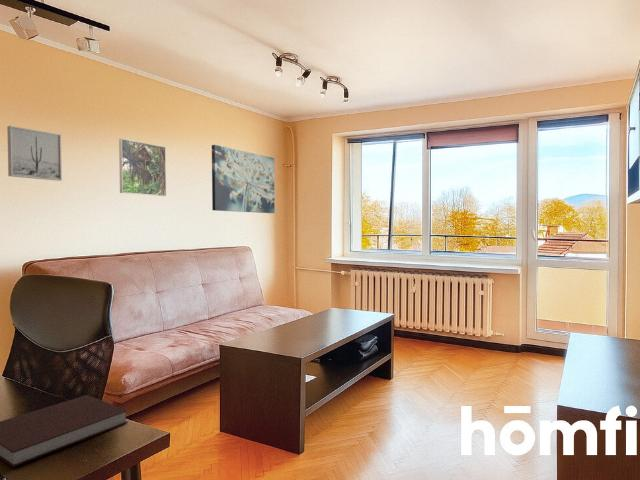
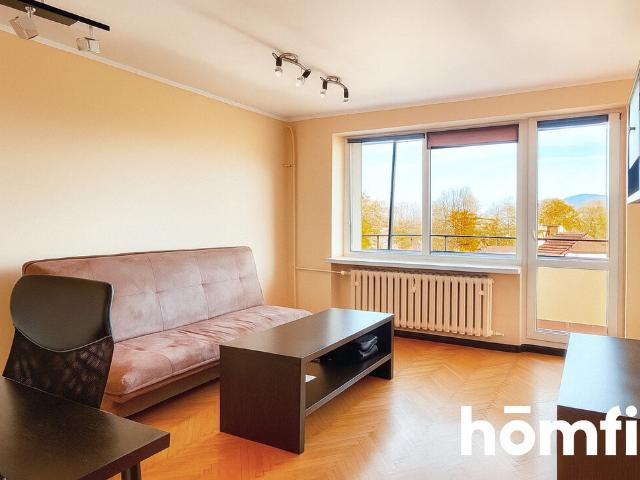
- wall art [211,144,276,214]
- wall art [6,125,63,182]
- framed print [118,138,167,197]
- notebook [0,394,129,468]
